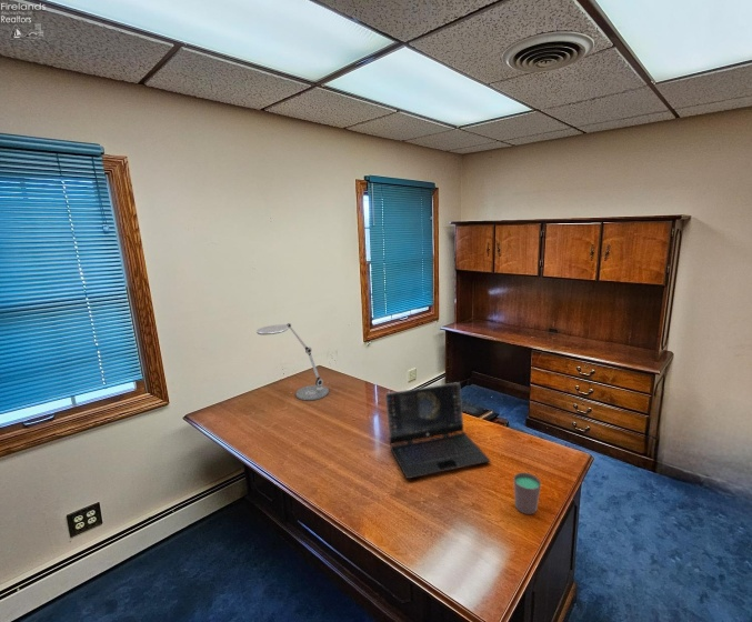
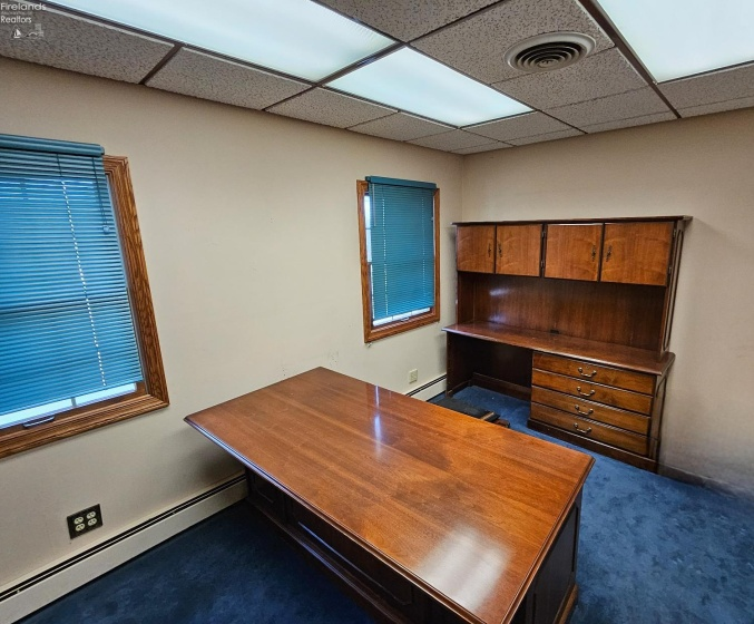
- laptop [384,381,491,480]
- cup [513,472,542,515]
- desk lamp [255,322,330,401]
